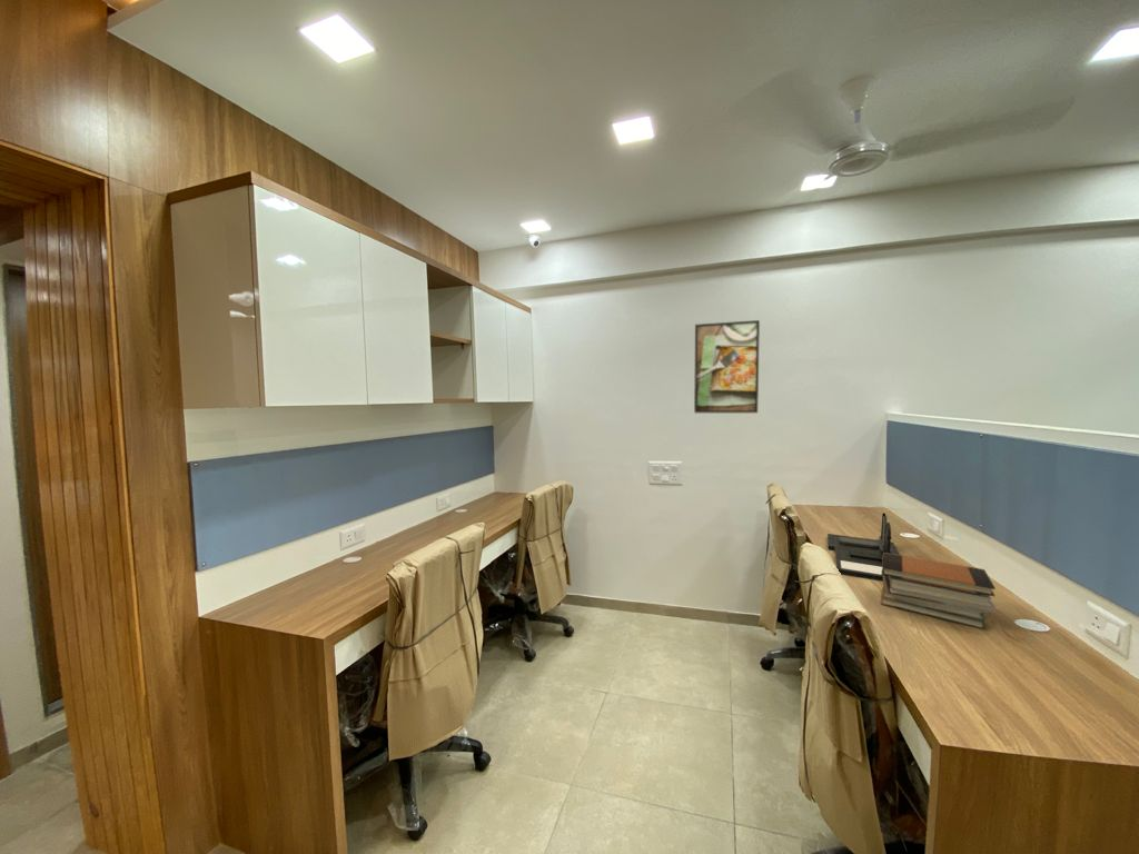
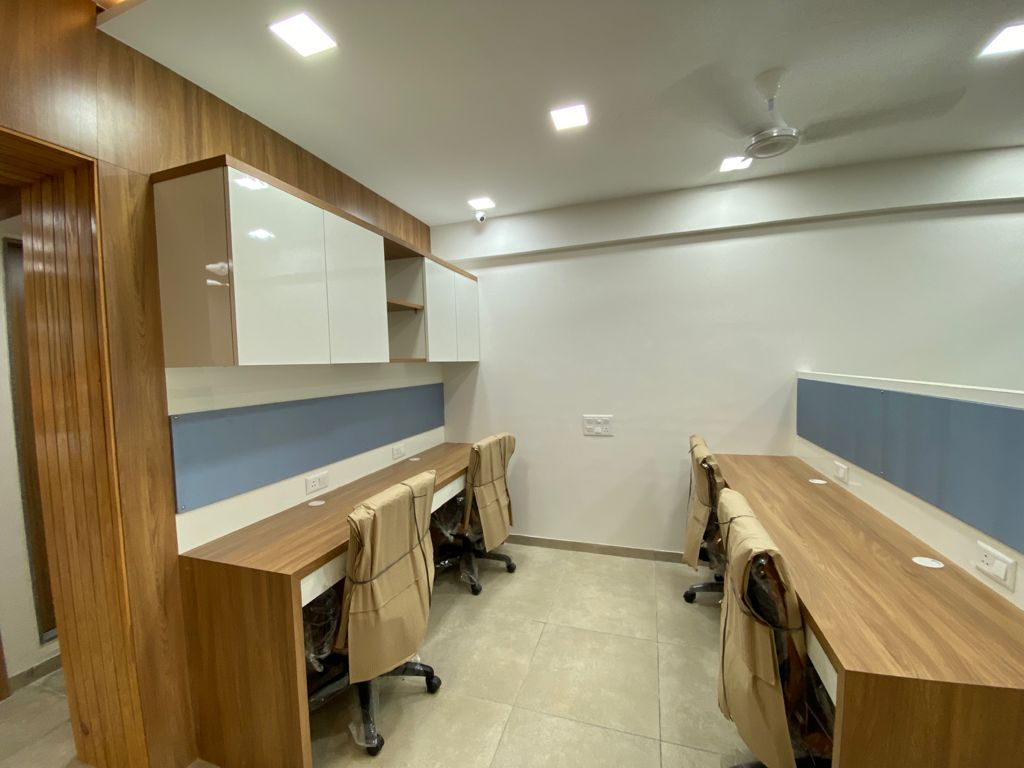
- desk organizer [826,512,900,582]
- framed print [693,319,761,414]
- book stack [880,553,997,630]
